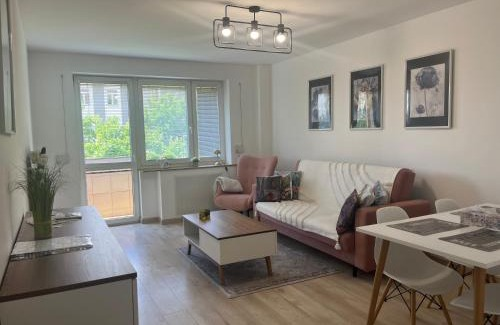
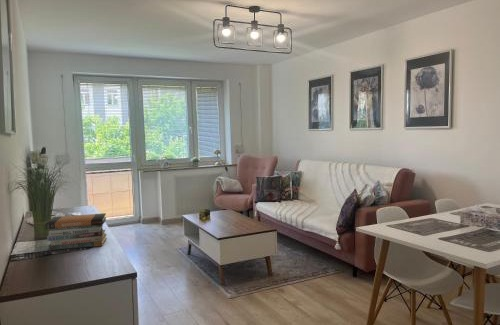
+ book stack [45,212,108,251]
